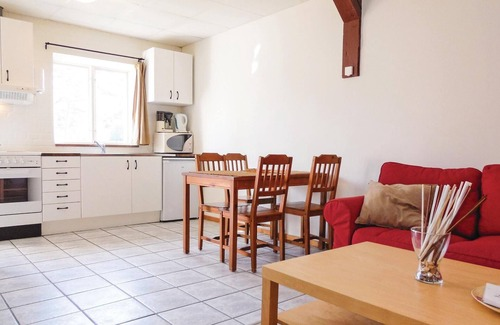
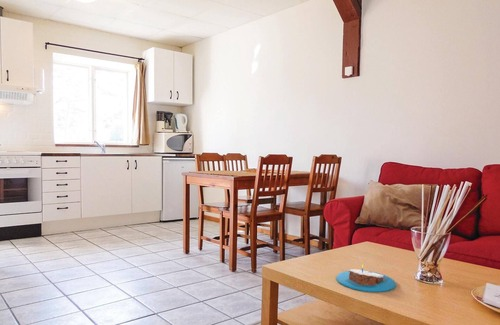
+ candle [336,264,397,293]
